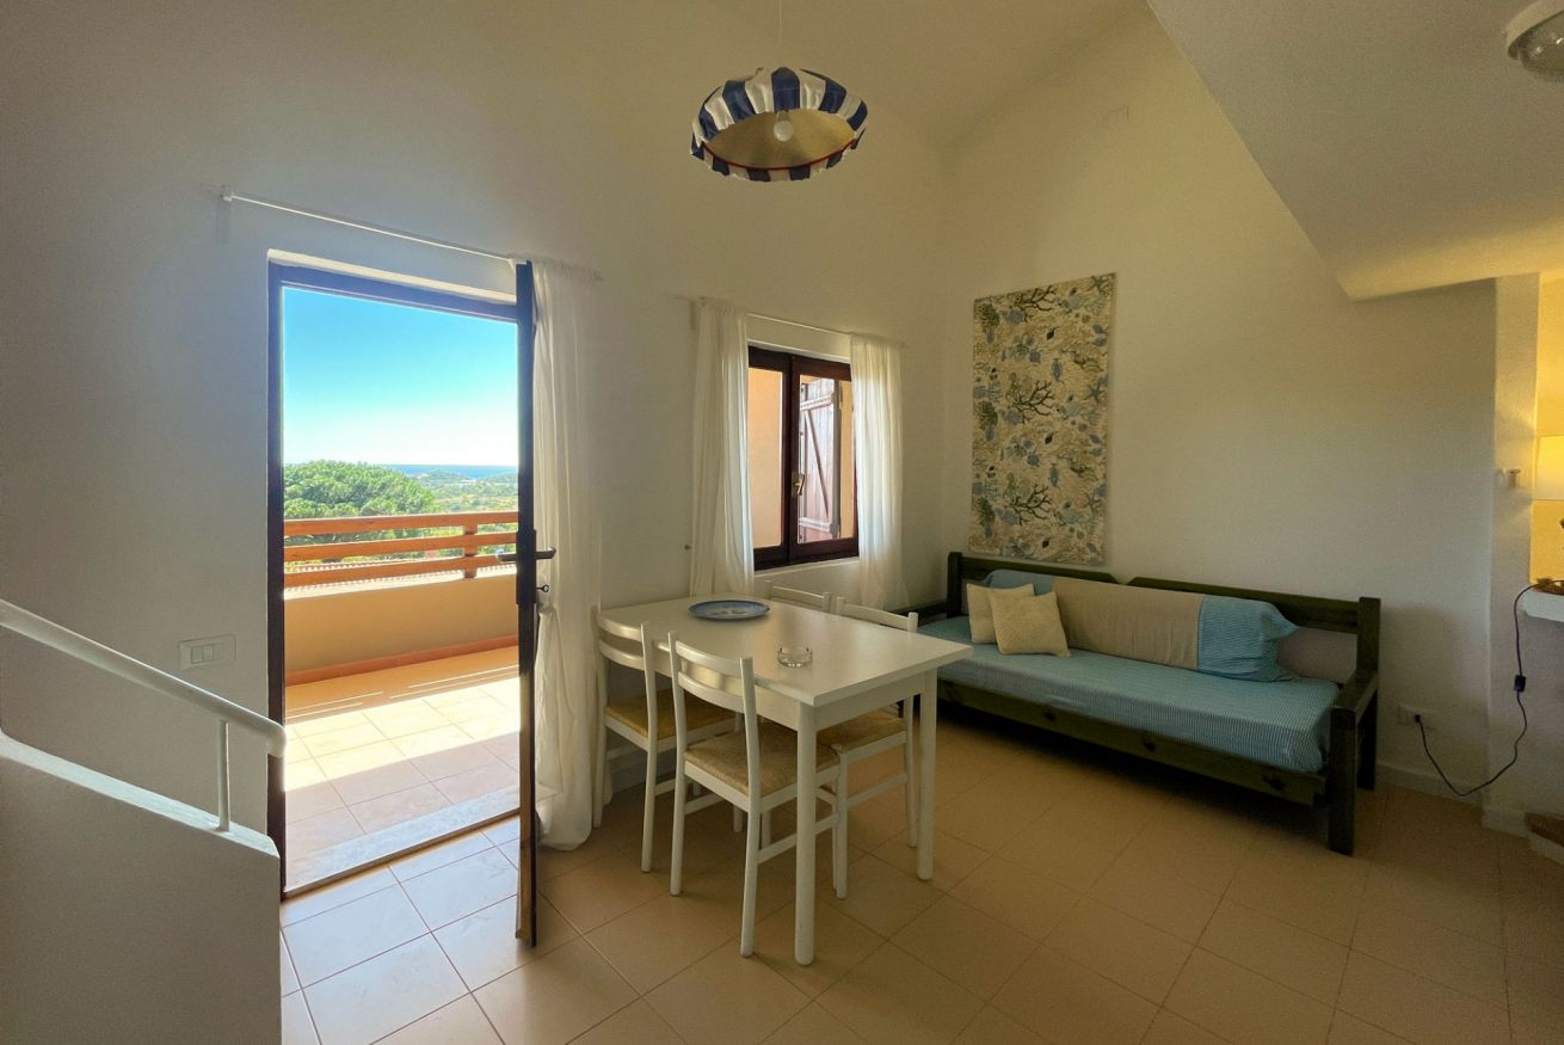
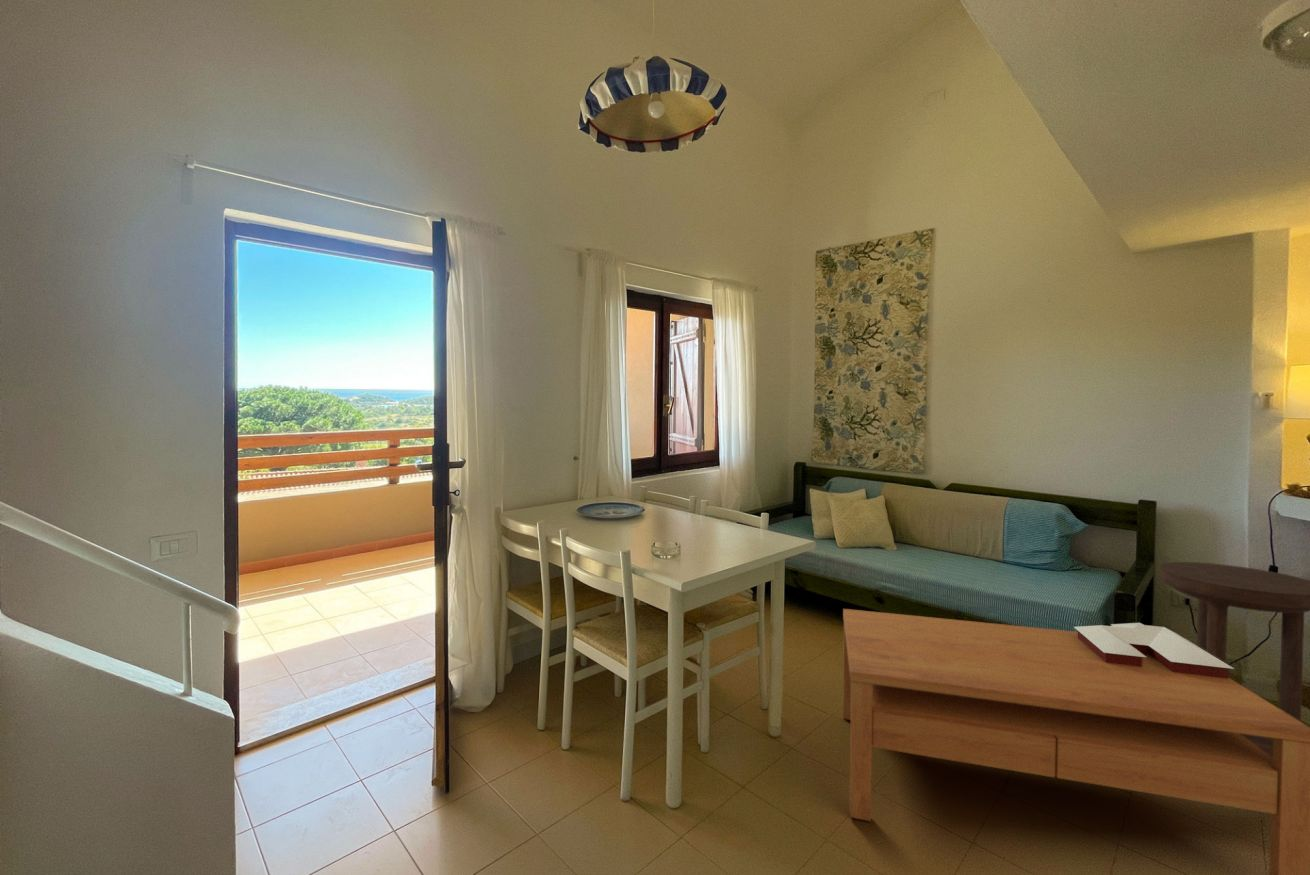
+ side table [1159,561,1310,758]
+ coffee table [842,608,1310,875]
+ books [1073,622,1235,679]
